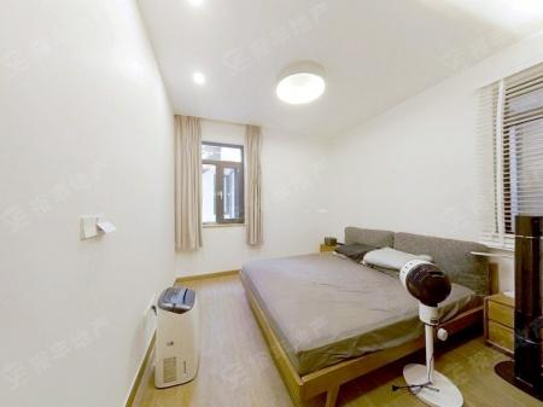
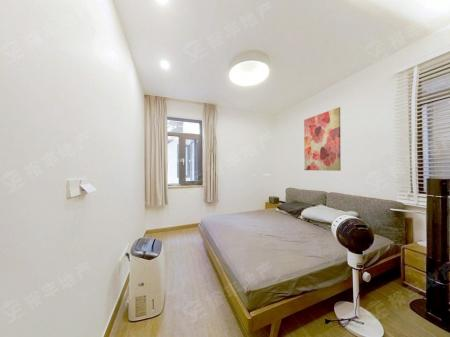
+ wall art [303,106,342,172]
